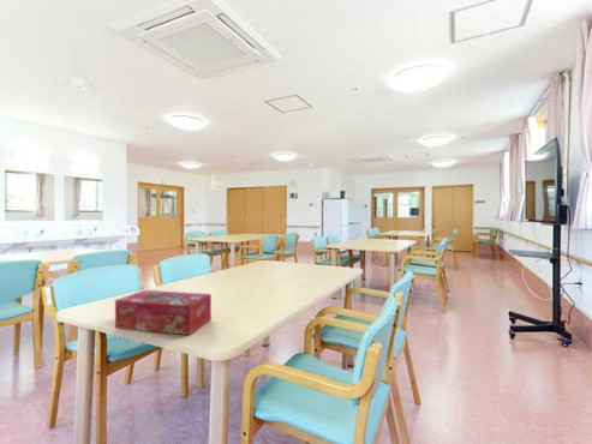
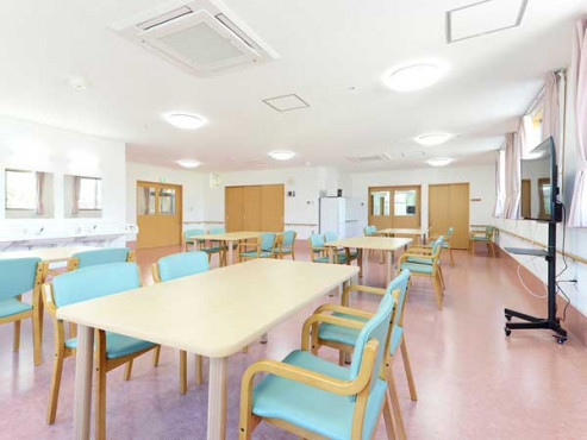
- tissue box [114,289,213,336]
